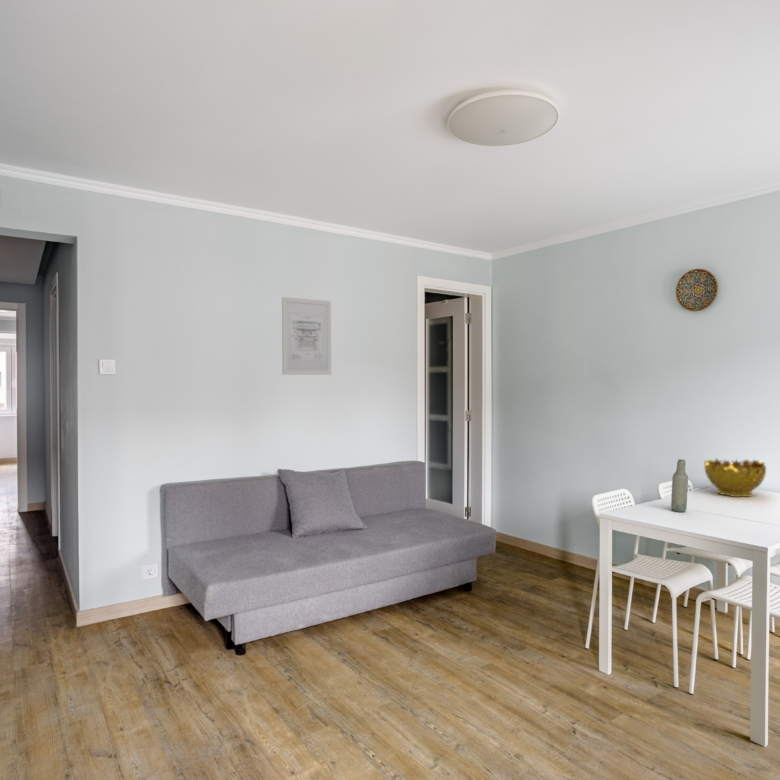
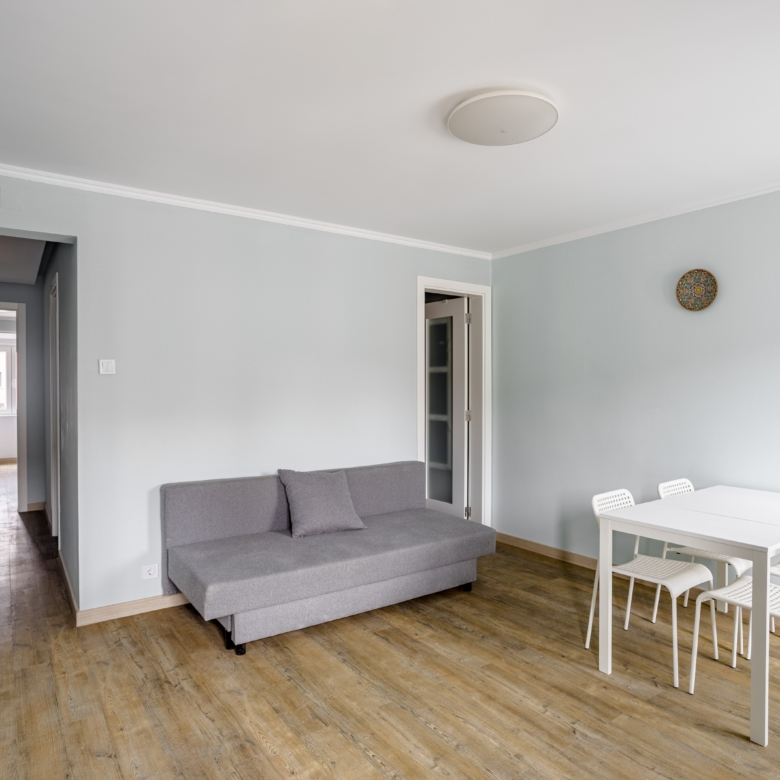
- bottle [670,458,689,513]
- decorative bowl [703,458,767,498]
- wall art [281,296,332,376]
